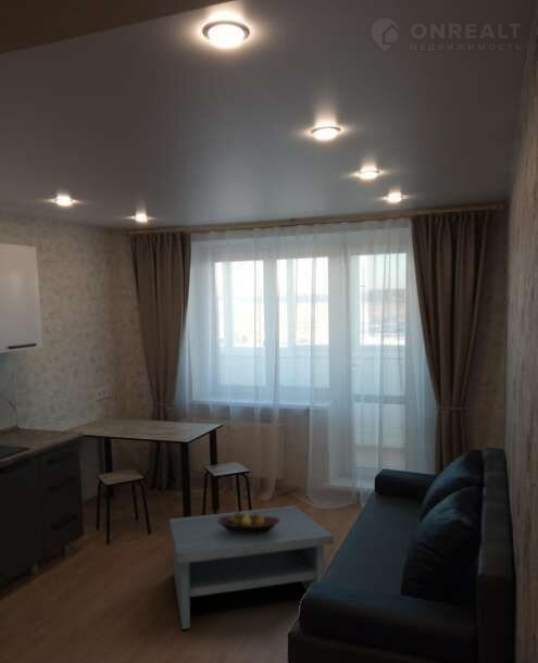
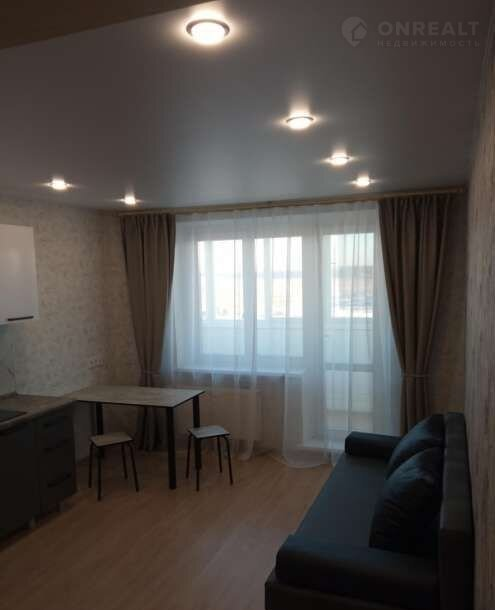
- fruit bowl [217,511,279,534]
- coffee table [168,504,335,630]
